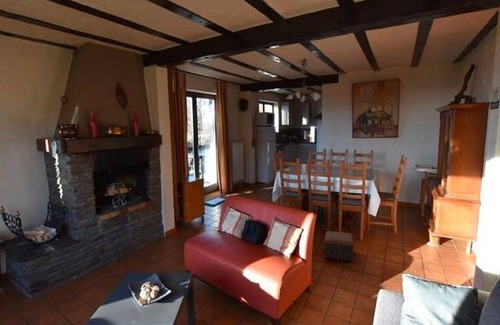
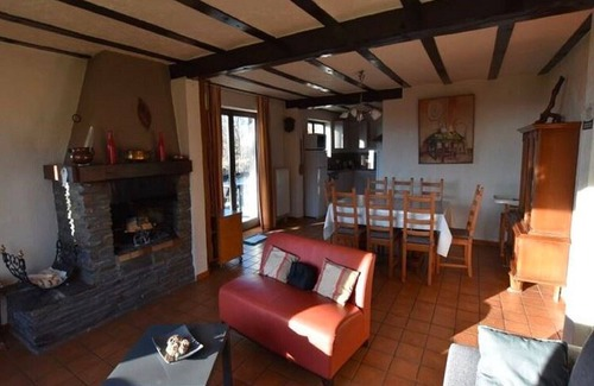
- footstool [323,230,354,263]
